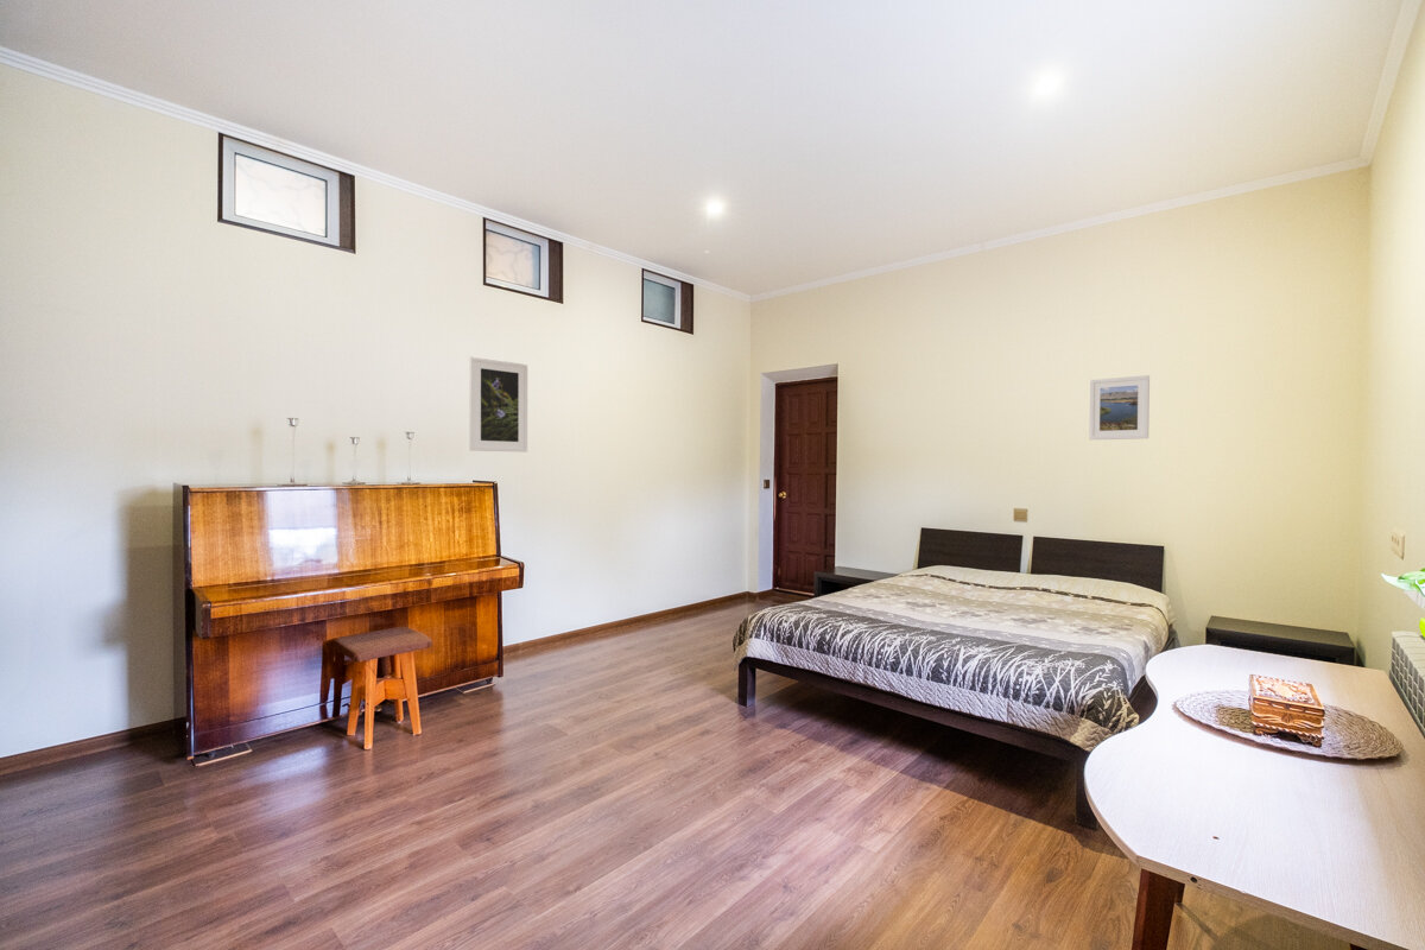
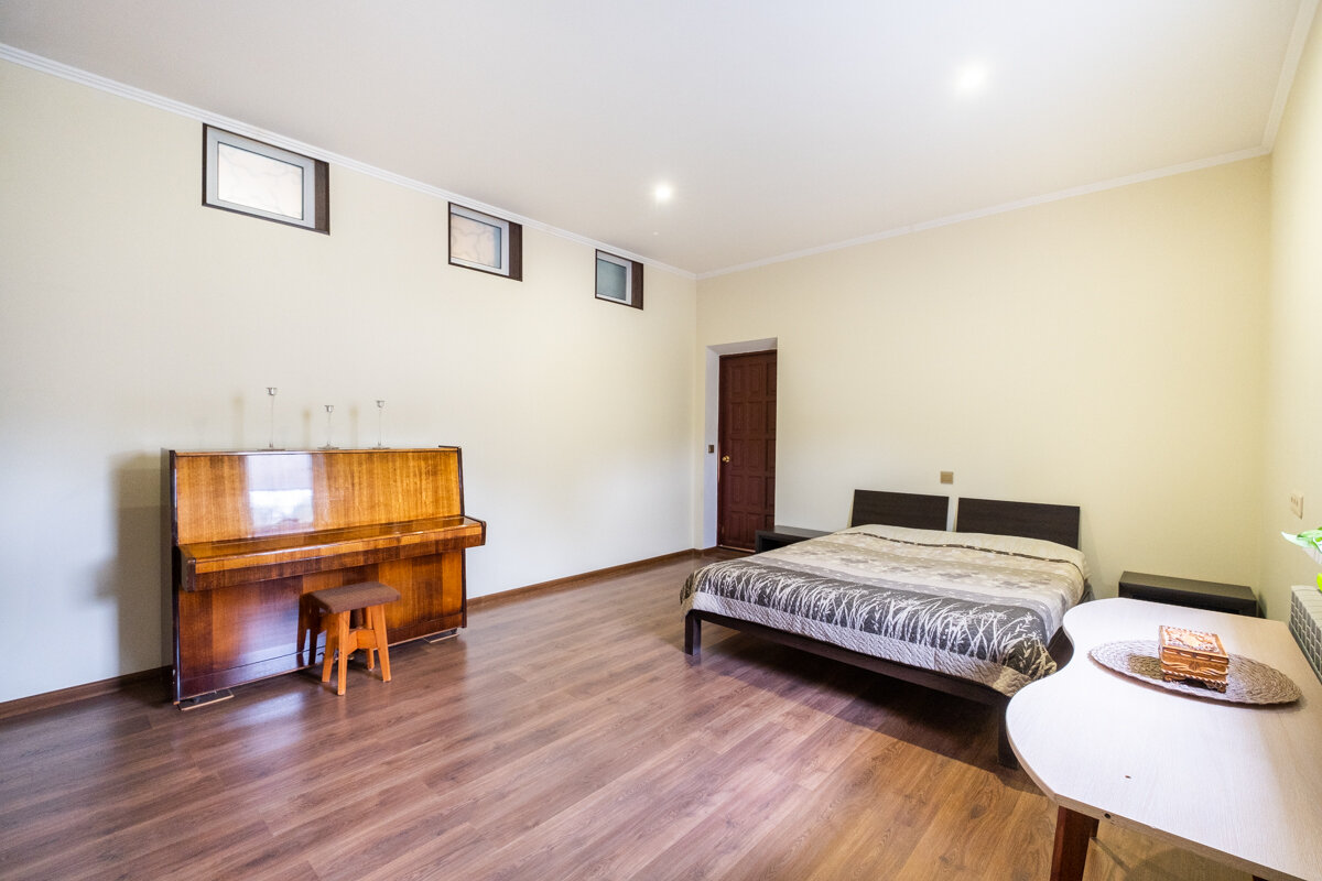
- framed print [1088,374,1151,441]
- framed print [469,355,528,454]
